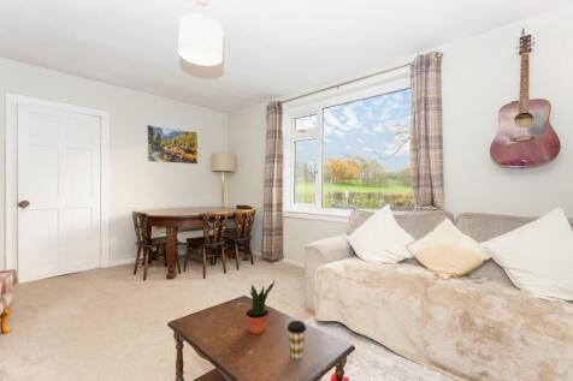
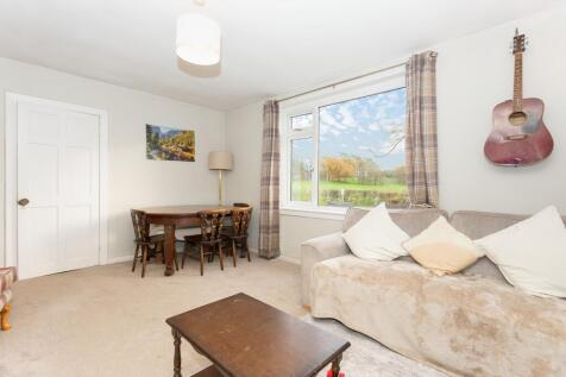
- potted plant [244,278,277,335]
- coffee cup [285,320,308,359]
